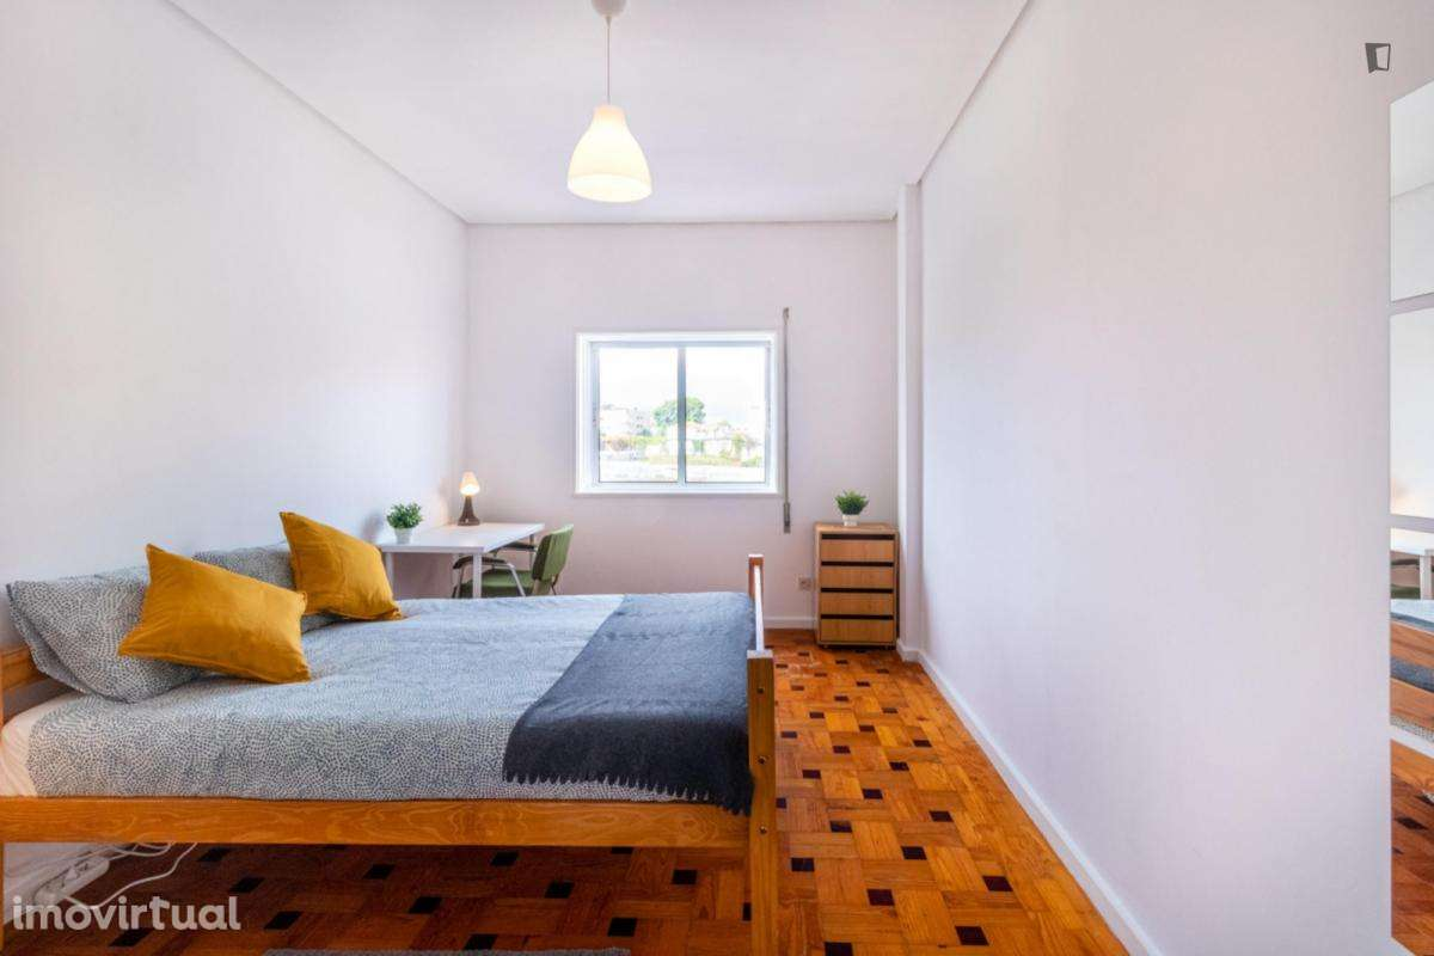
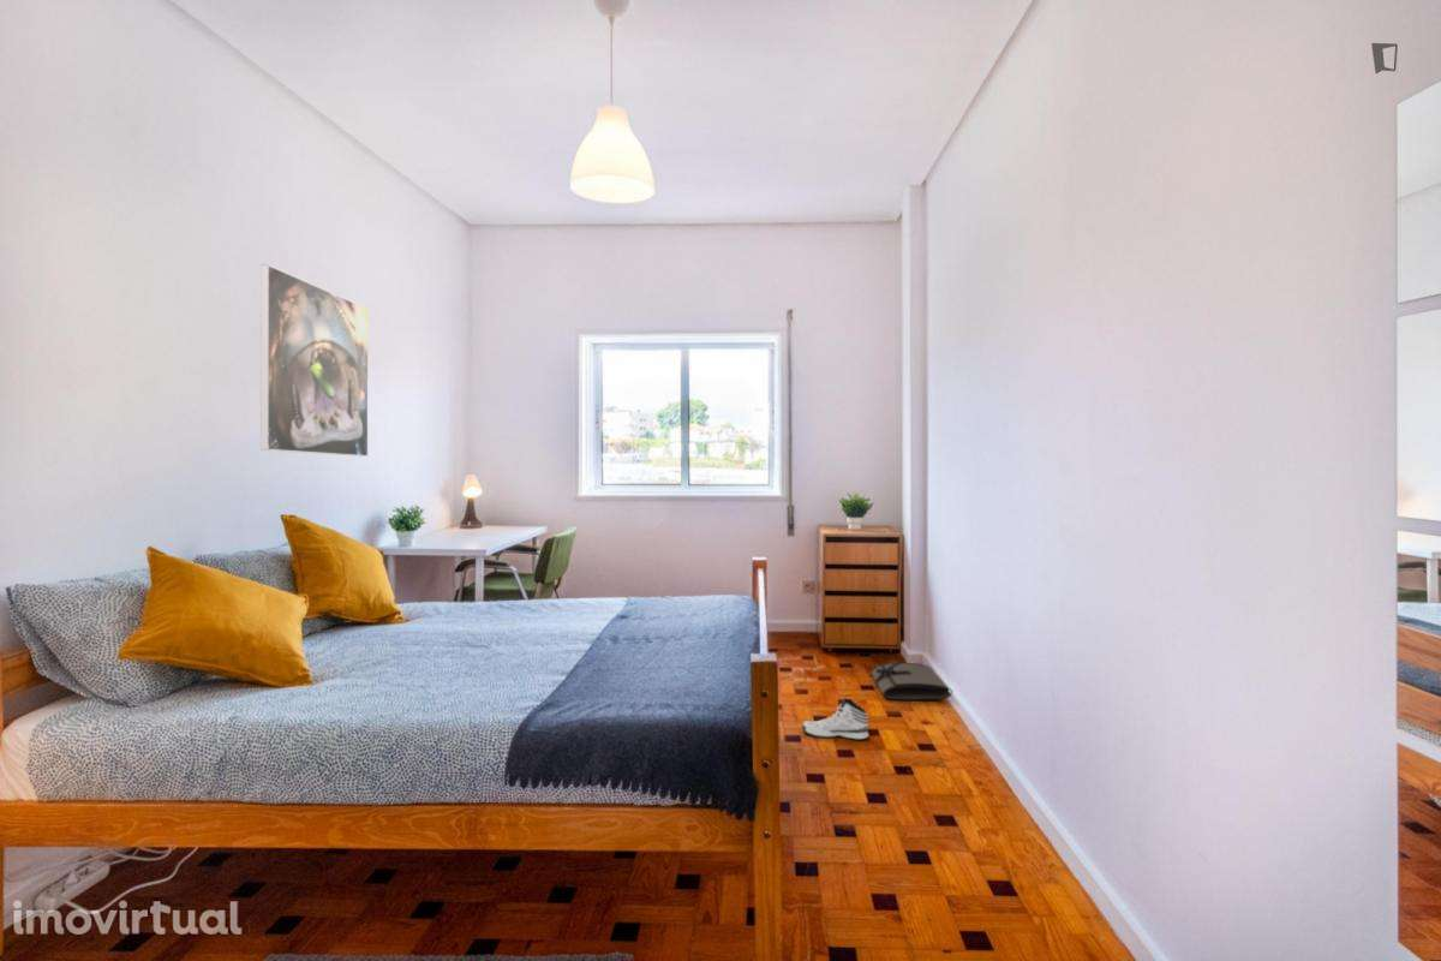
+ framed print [259,263,370,458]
+ sneaker [801,698,869,741]
+ tool roll [869,659,953,702]
